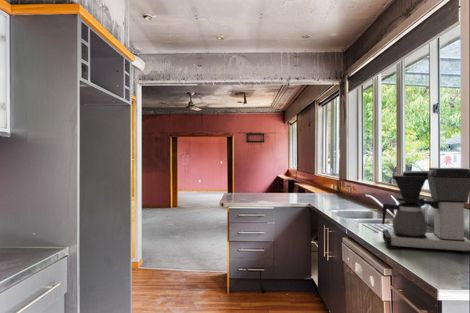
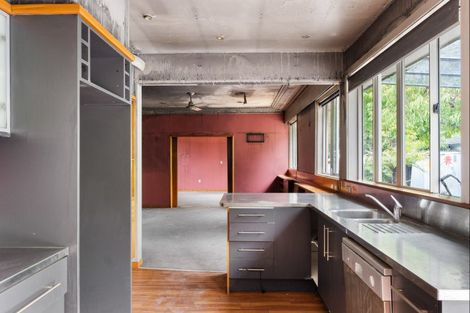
- coffee maker [381,167,470,255]
